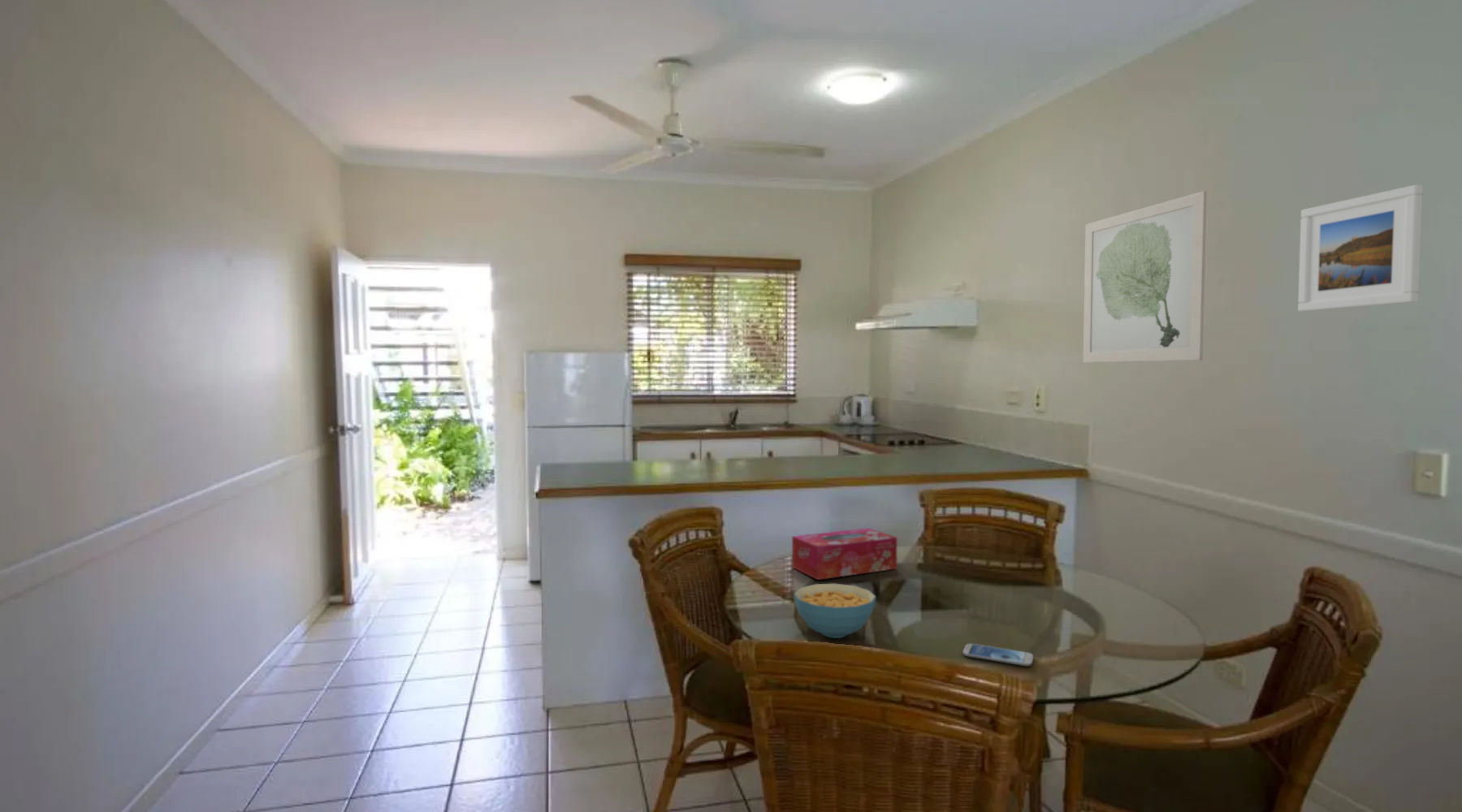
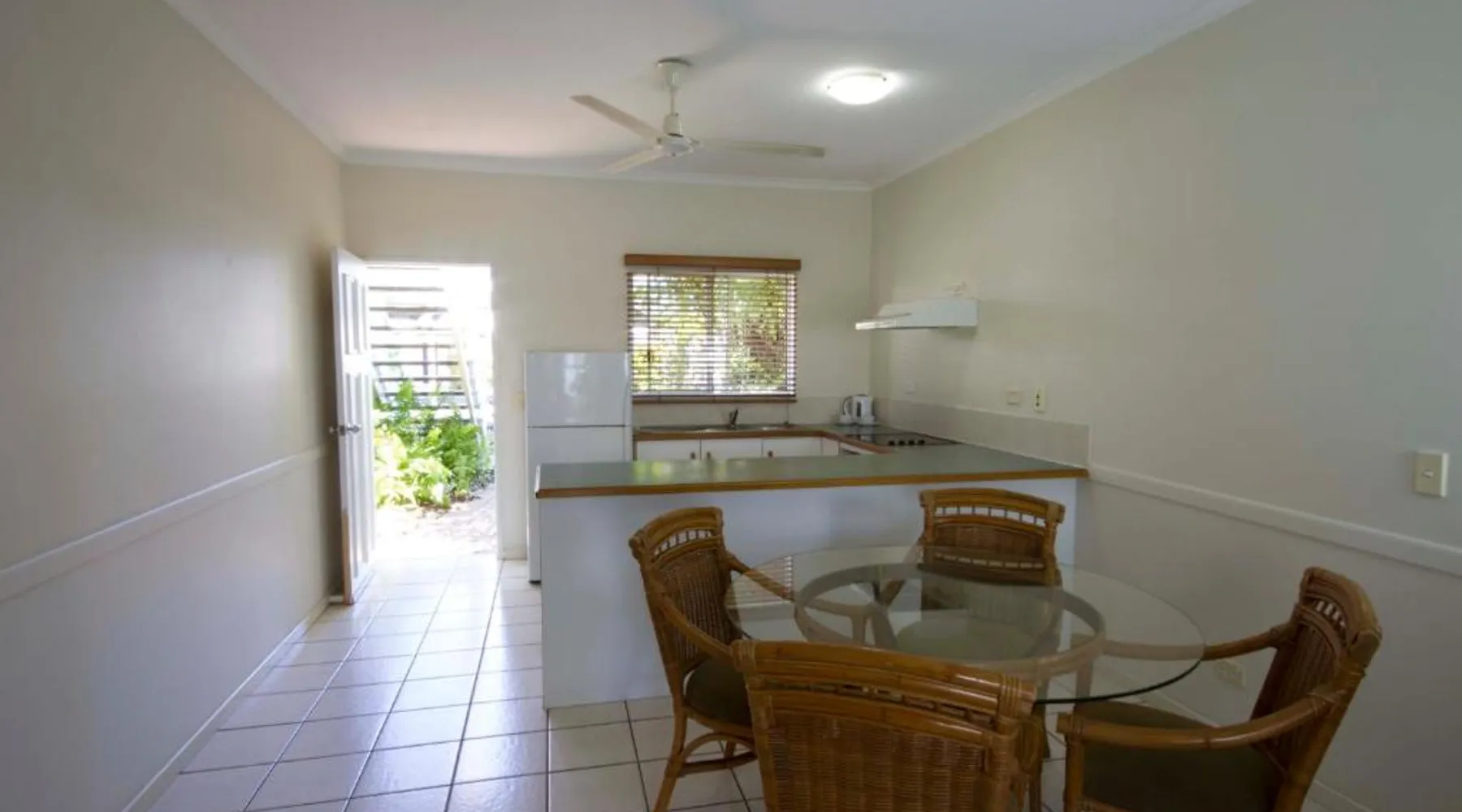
- smartphone [962,642,1034,667]
- tissue box [791,527,898,581]
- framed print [1297,184,1424,313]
- cereal bowl [794,583,876,639]
- wall art [1082,190,1208,364]
